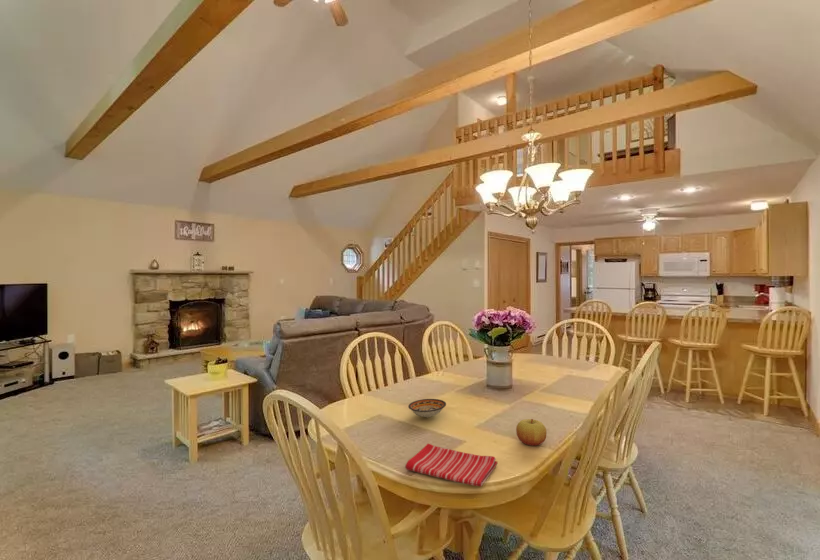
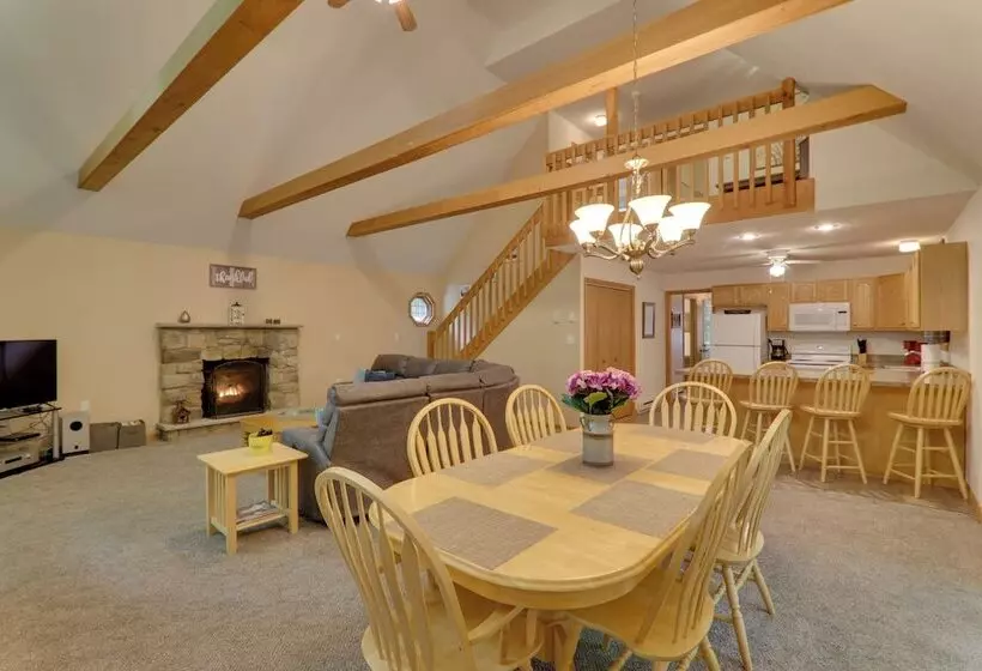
- bowl [407,398,447,418]
- dish towel [404,443,498,487]
- apple [515,418,548,447]
